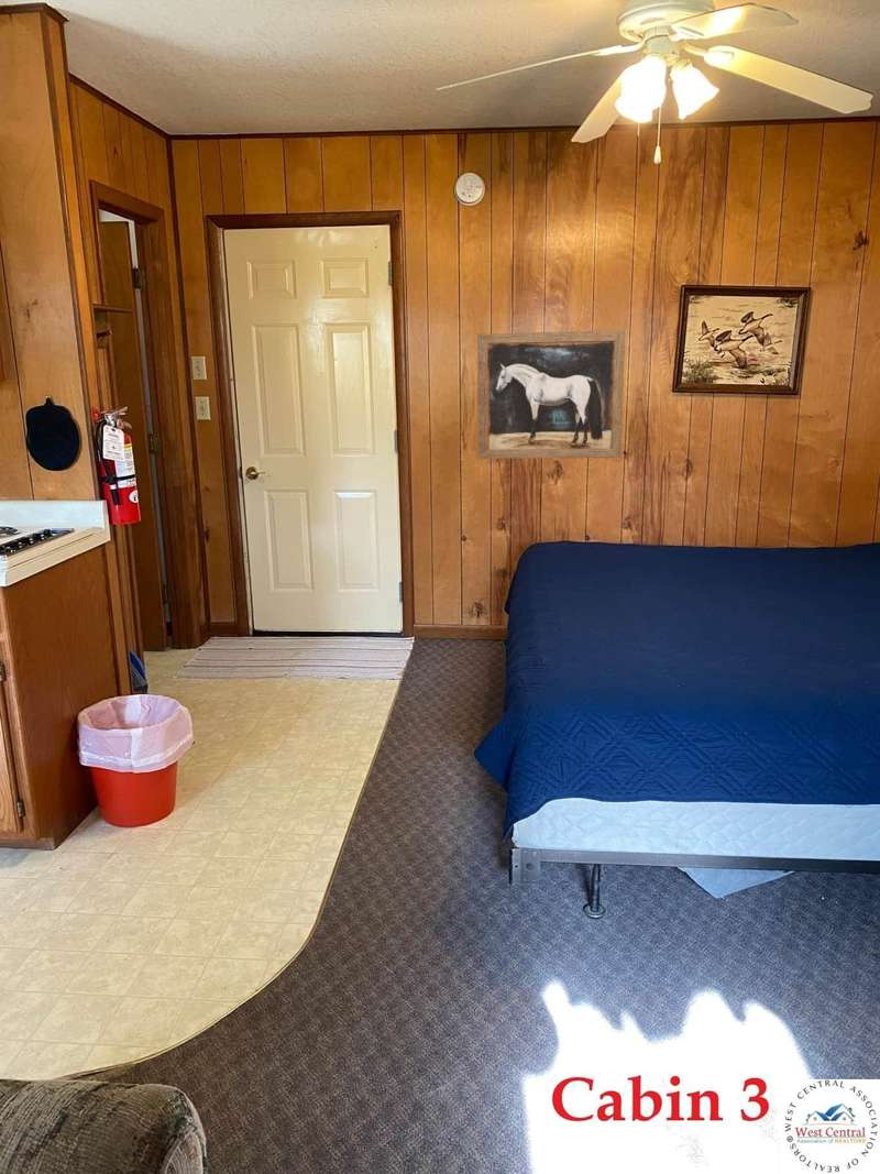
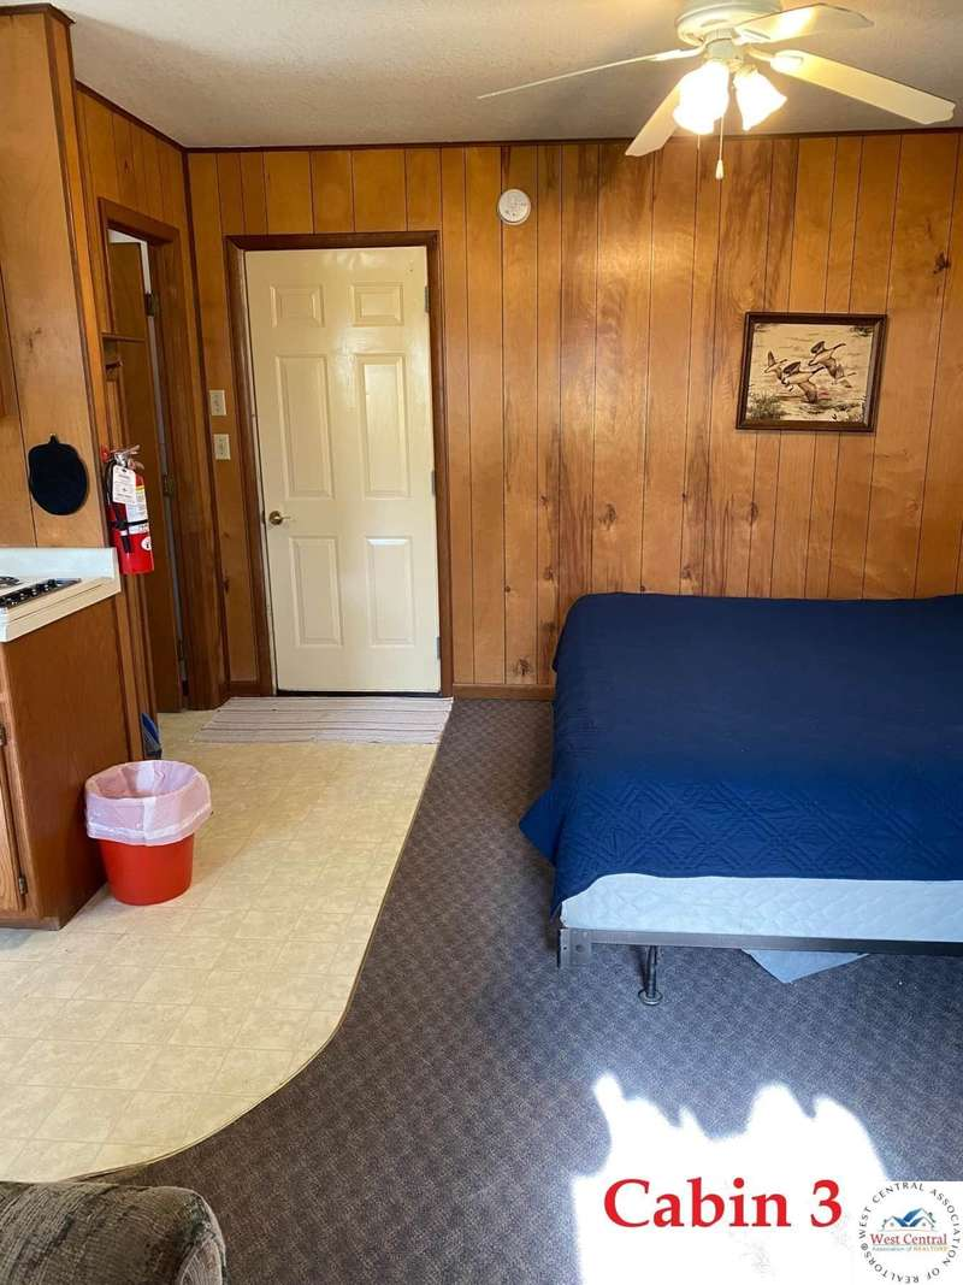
- wall art [476,330,626,460]
